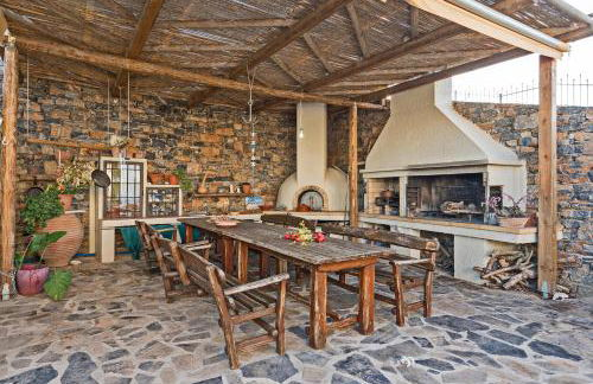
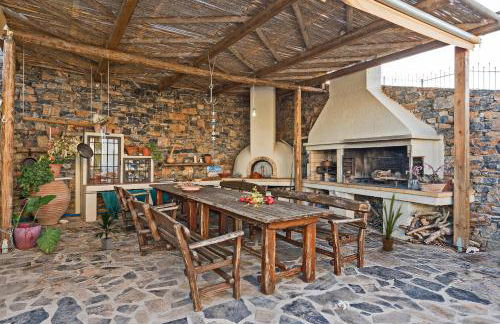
+ house plant [373,192,405,251]
+ indoor plant [92,211,124,251]
